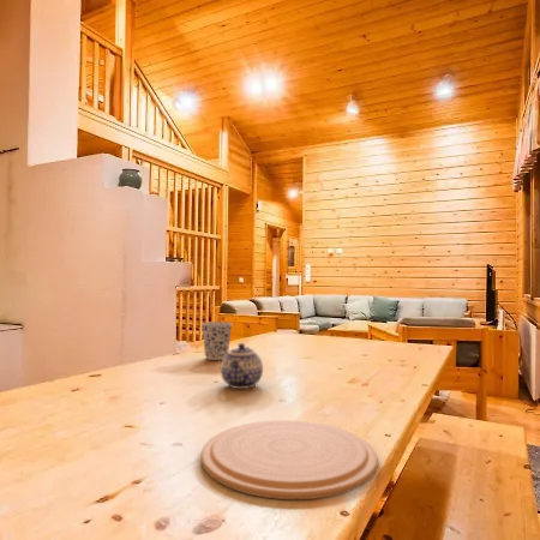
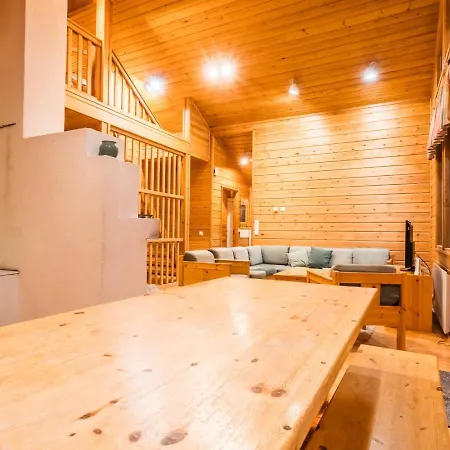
- cup [200,320,233,361]
- plate [200,419,379,500]
- teapot [220,342,264,390]
